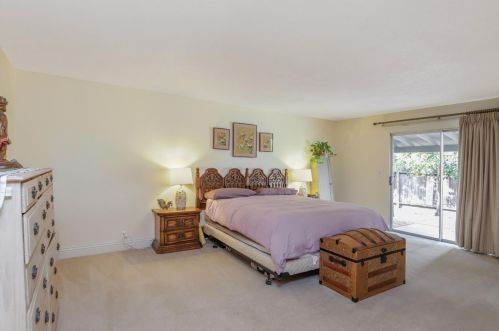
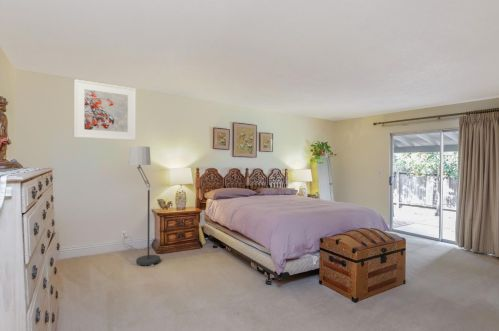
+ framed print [74,79,137,141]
+ floor lamp [127,145,161,268]
